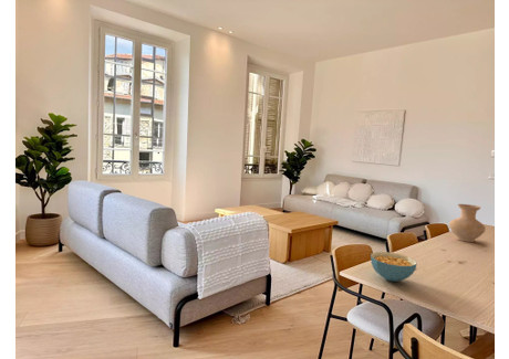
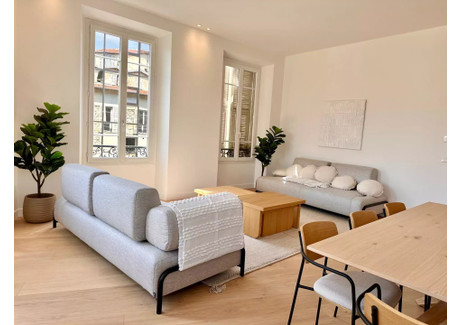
- vase [448,203,487,243]
- cereal bowl [370,251,418,283]
